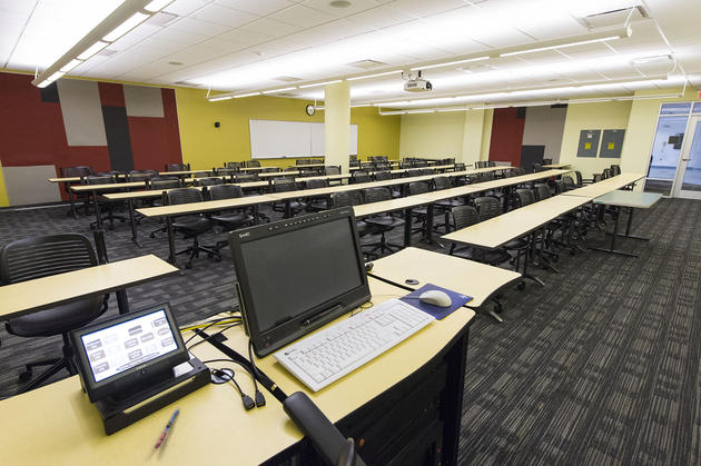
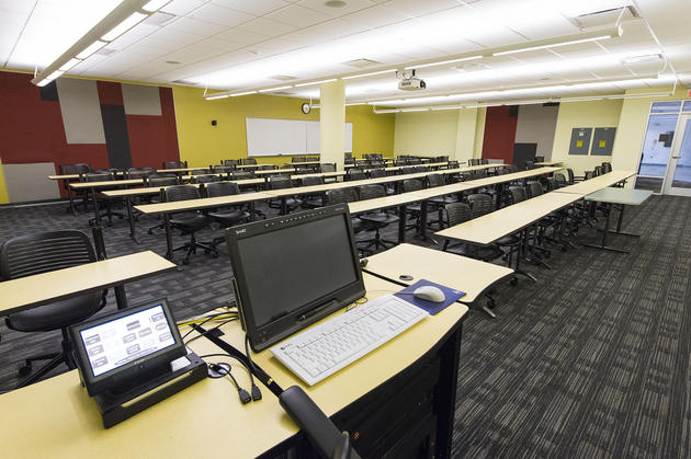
- pen [154,407,181,449]
